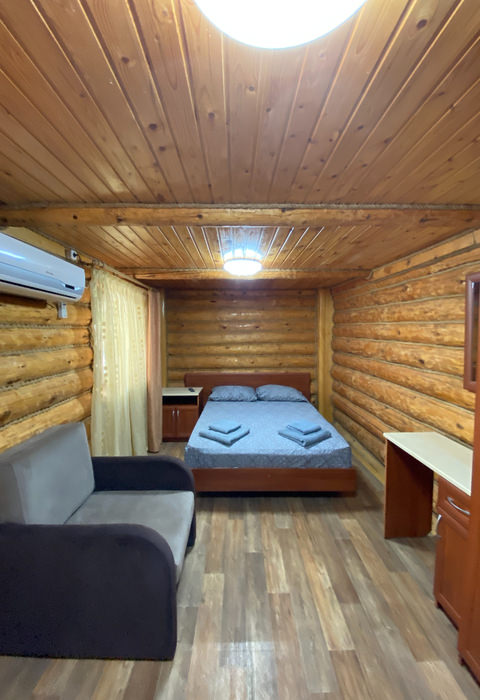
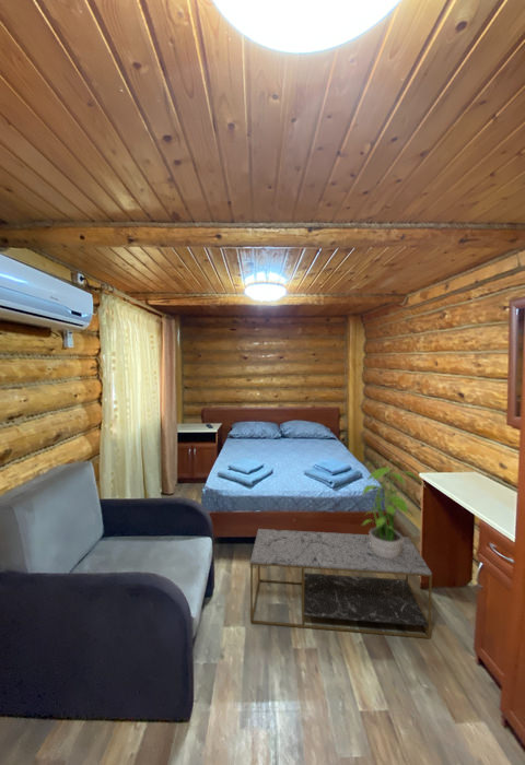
+ coffee table [249,528,433,639]
+ potted plant [361,457,425,560]
